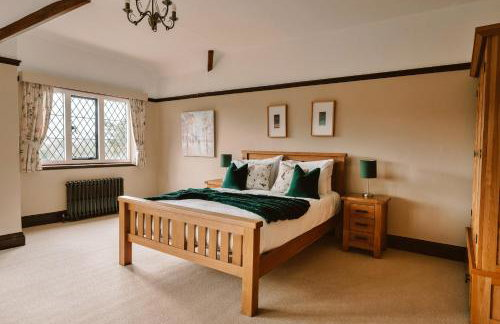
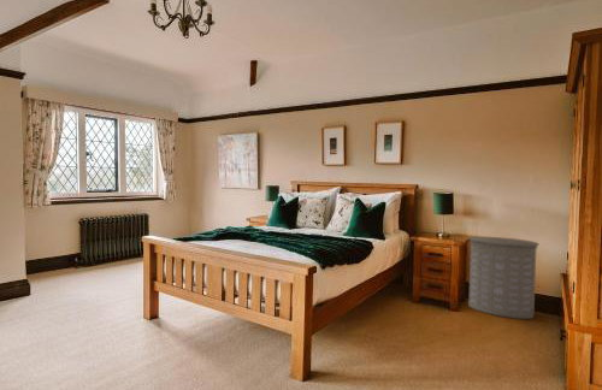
+ laundry hamper [467,235,541,320]
